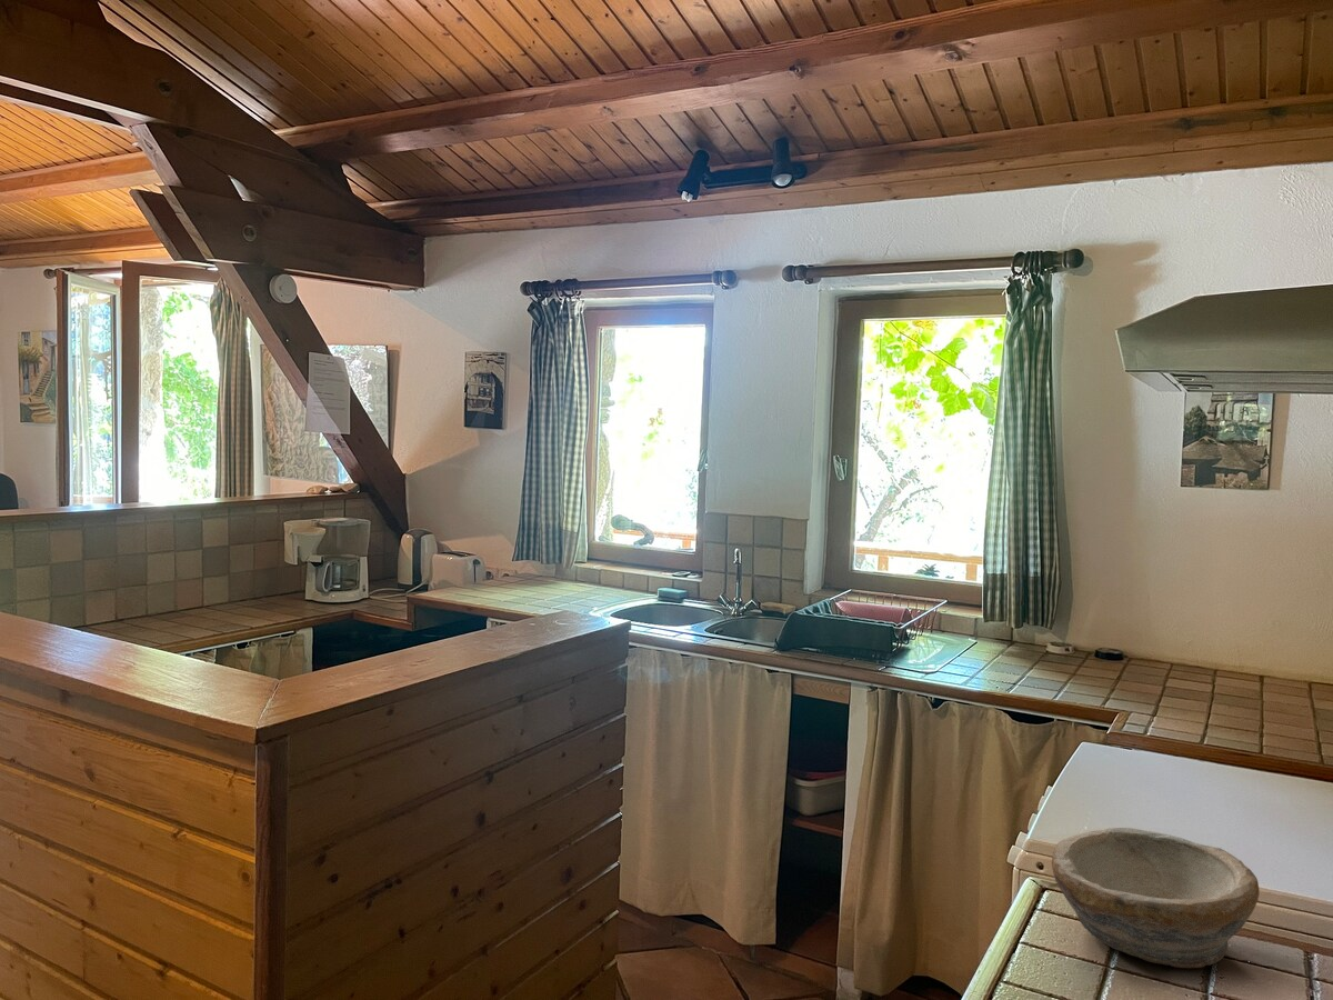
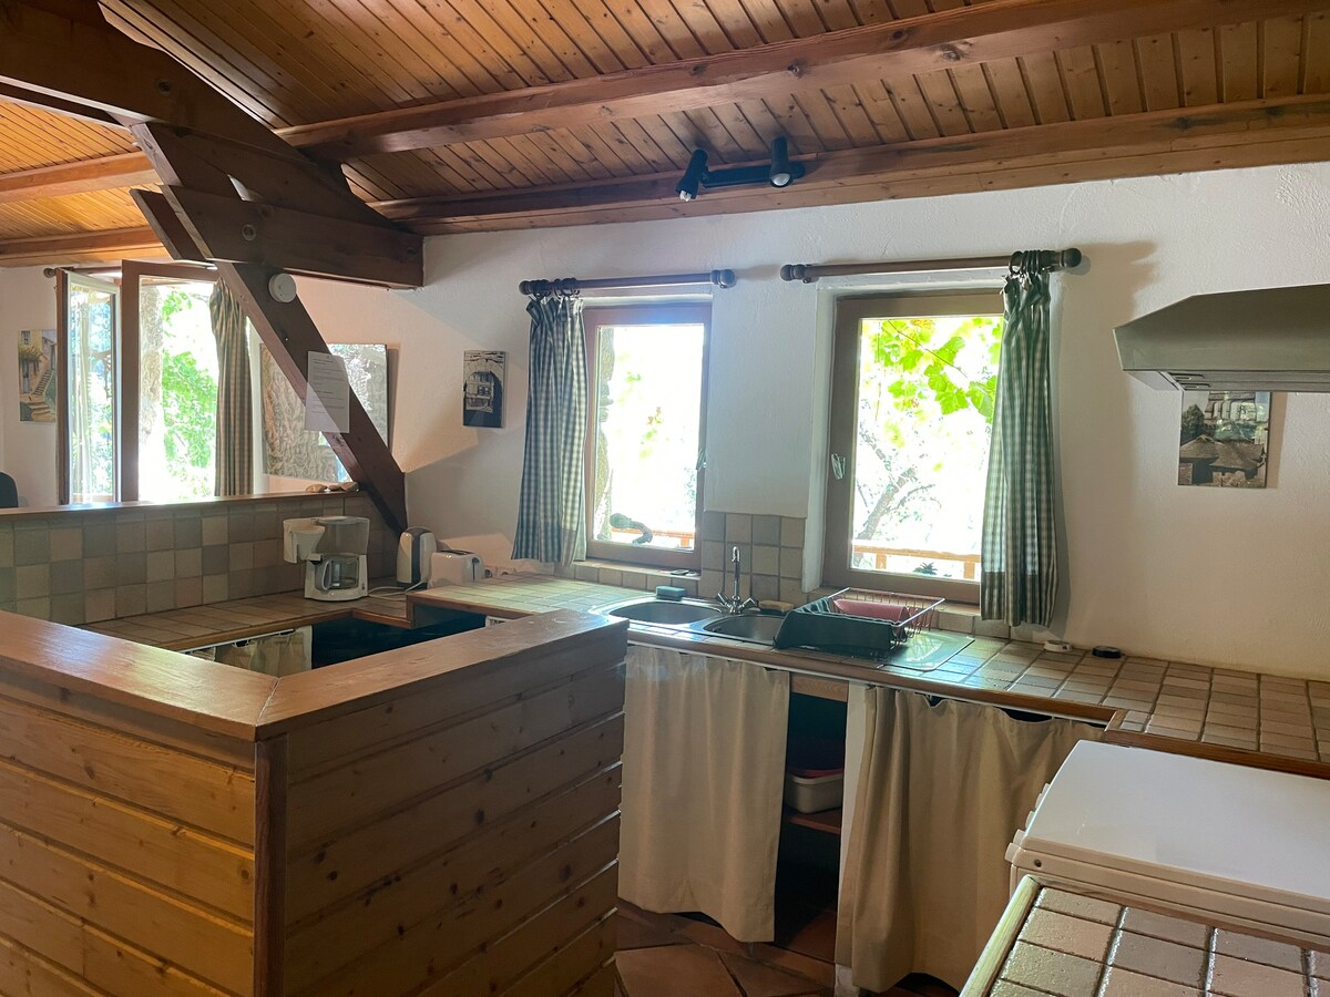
- bowl [1051,827,1260,969]
